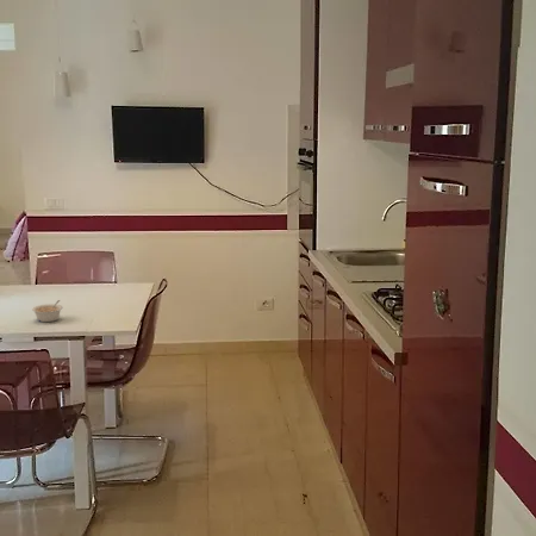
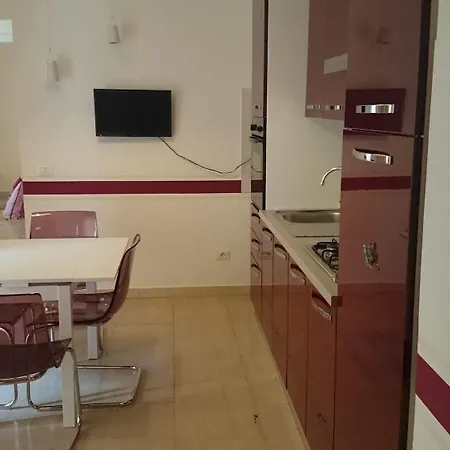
- legume [31,299,63,323]
